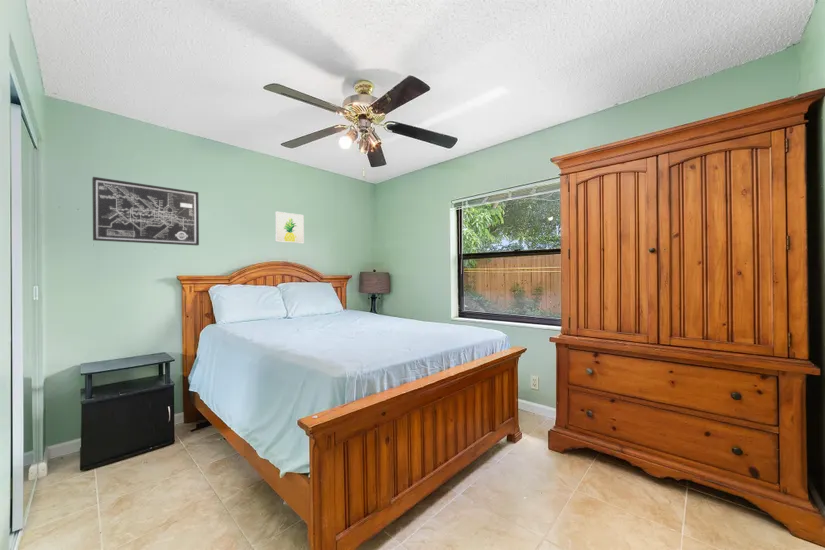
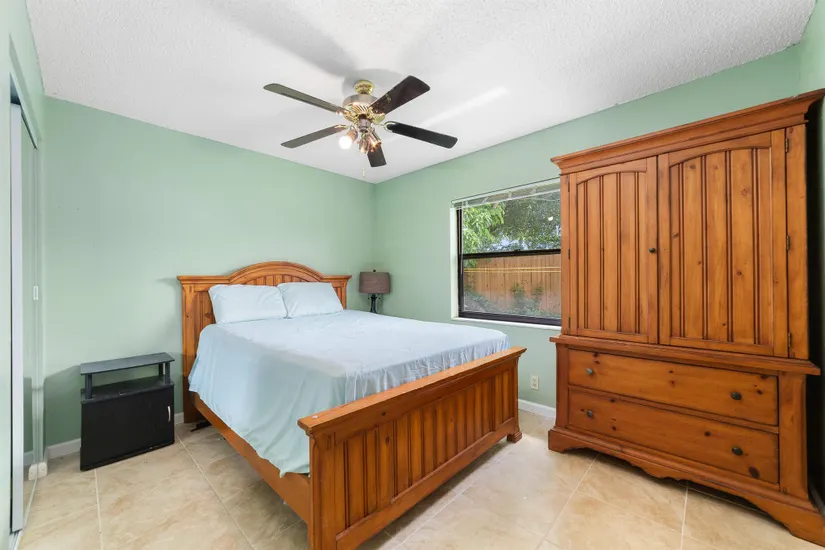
- wall art [91,176,200,246]
- wall art [274,211,305,244]
